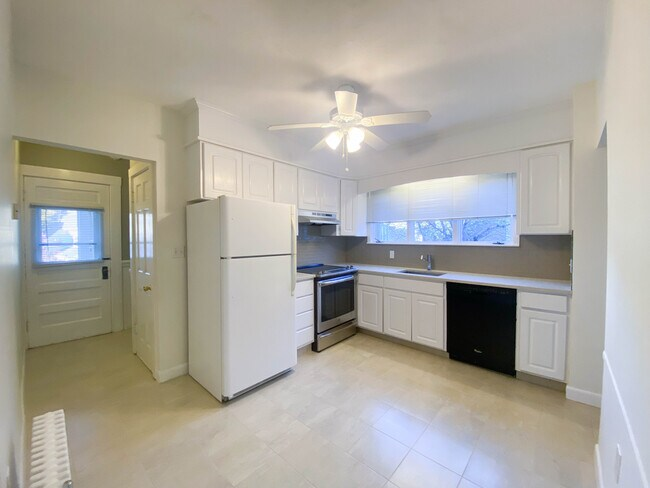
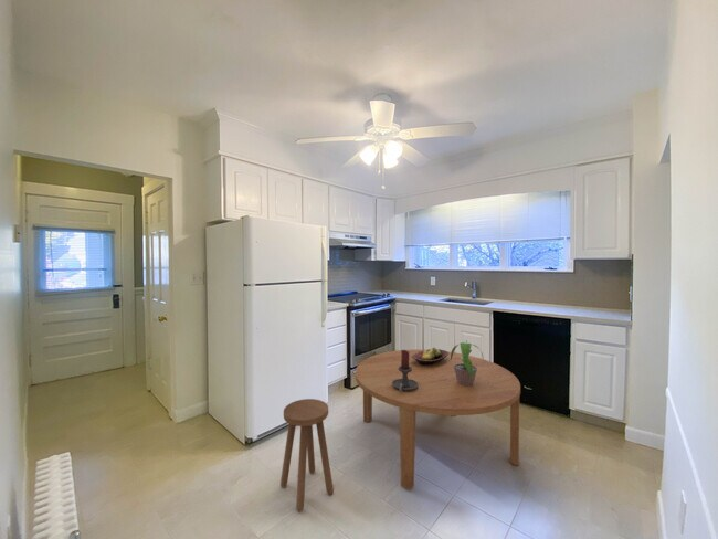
+ stool [279,398,335,512]
+ potted plant [451,340,484,385]
+ fruit bowl [412,347,450,366]
+ candle holder [392,349,419,392]
+ dining table [355,349,521,492]
